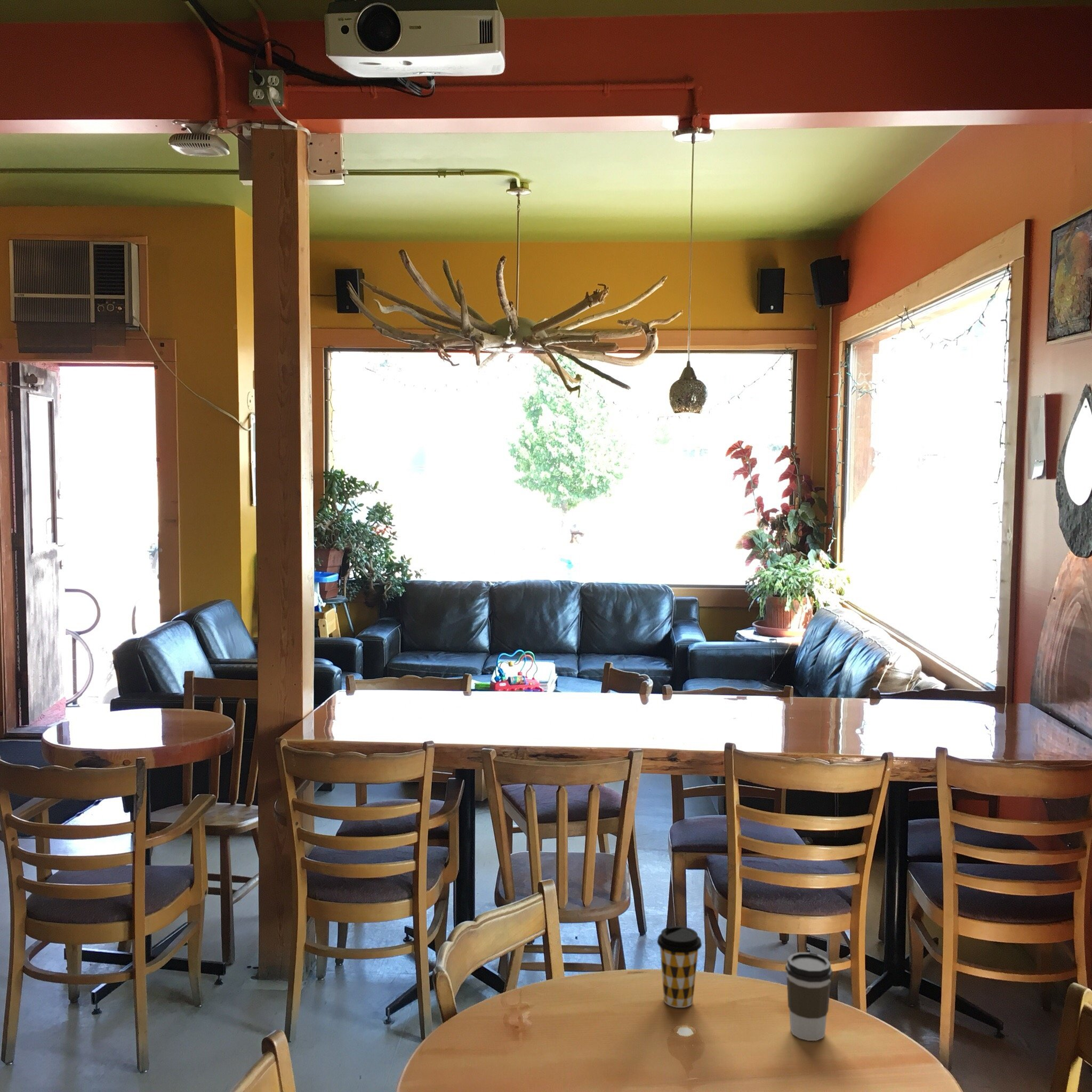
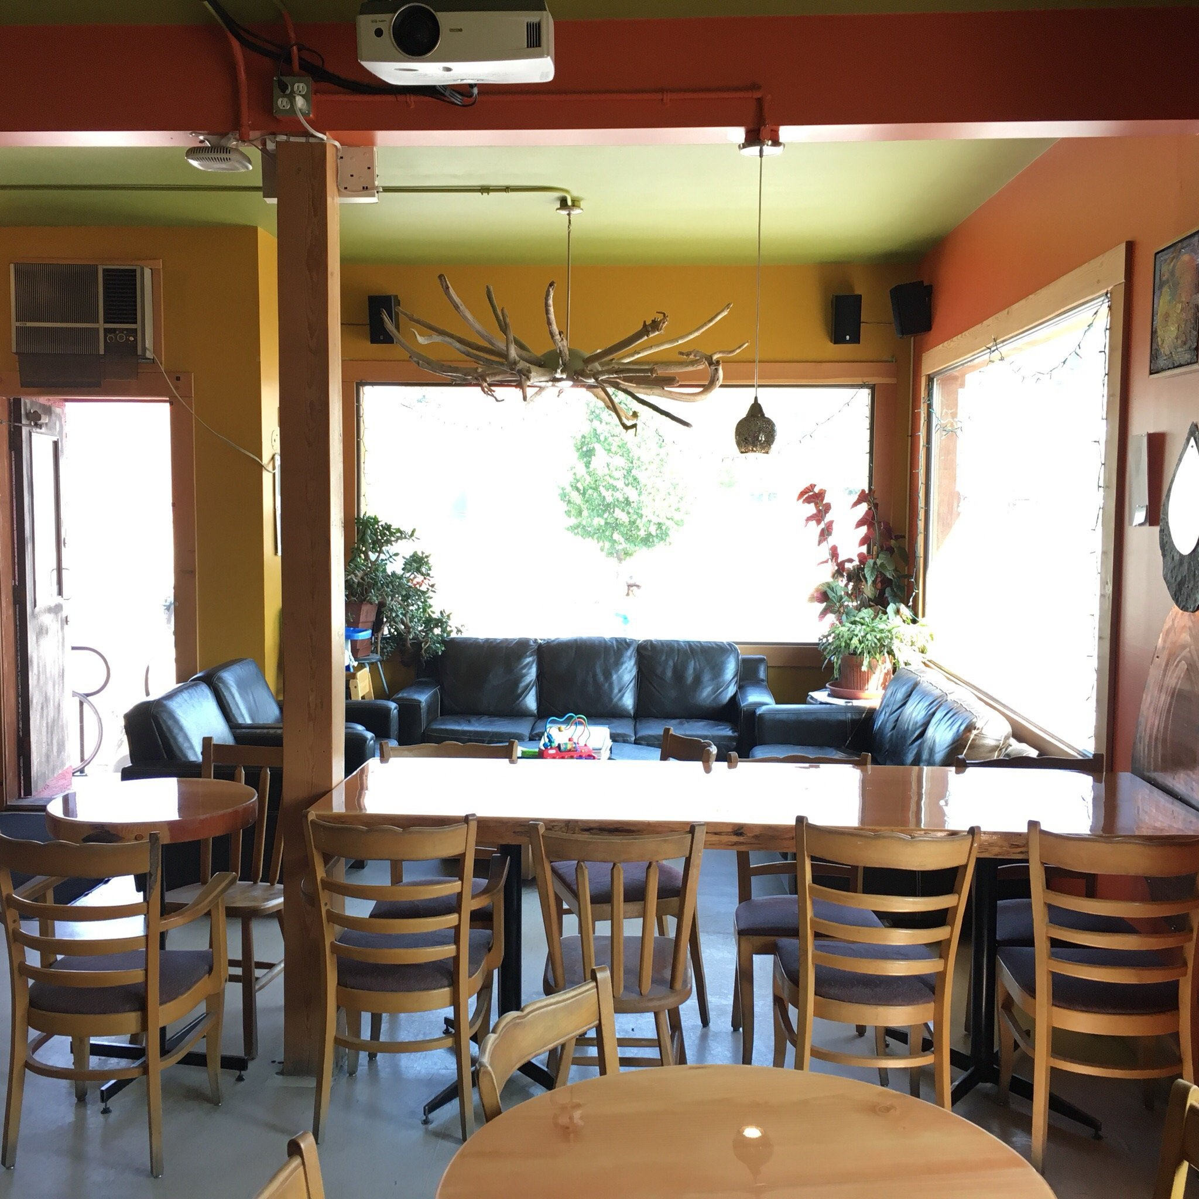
- coffee cup [785,952,833,1041]
- coffee cup [656,926,702,1008]
